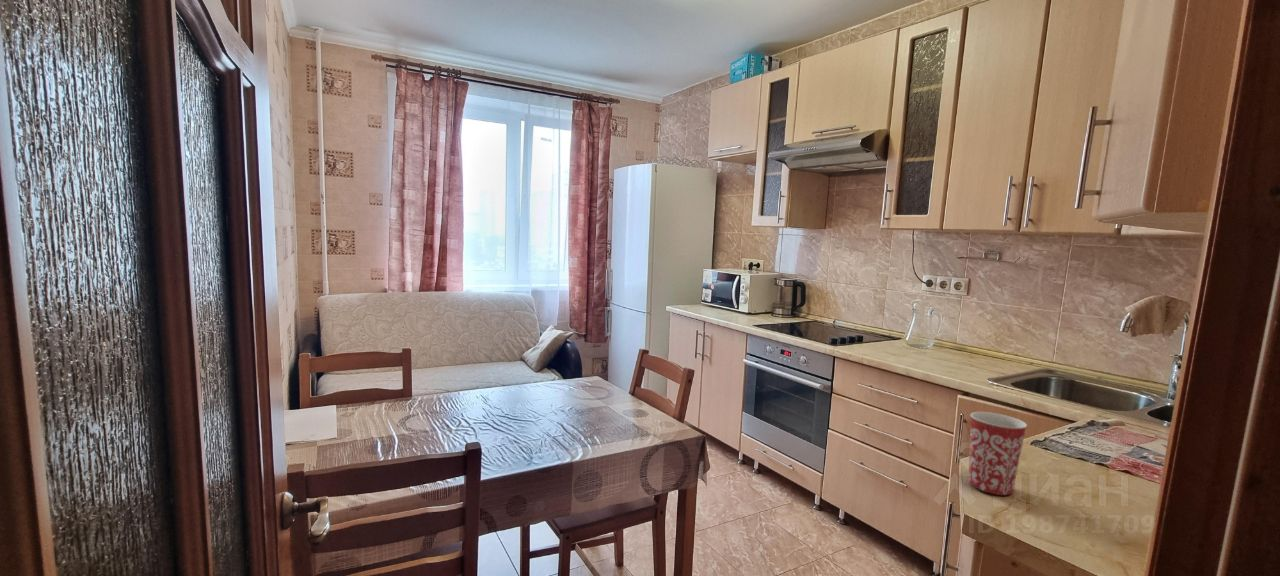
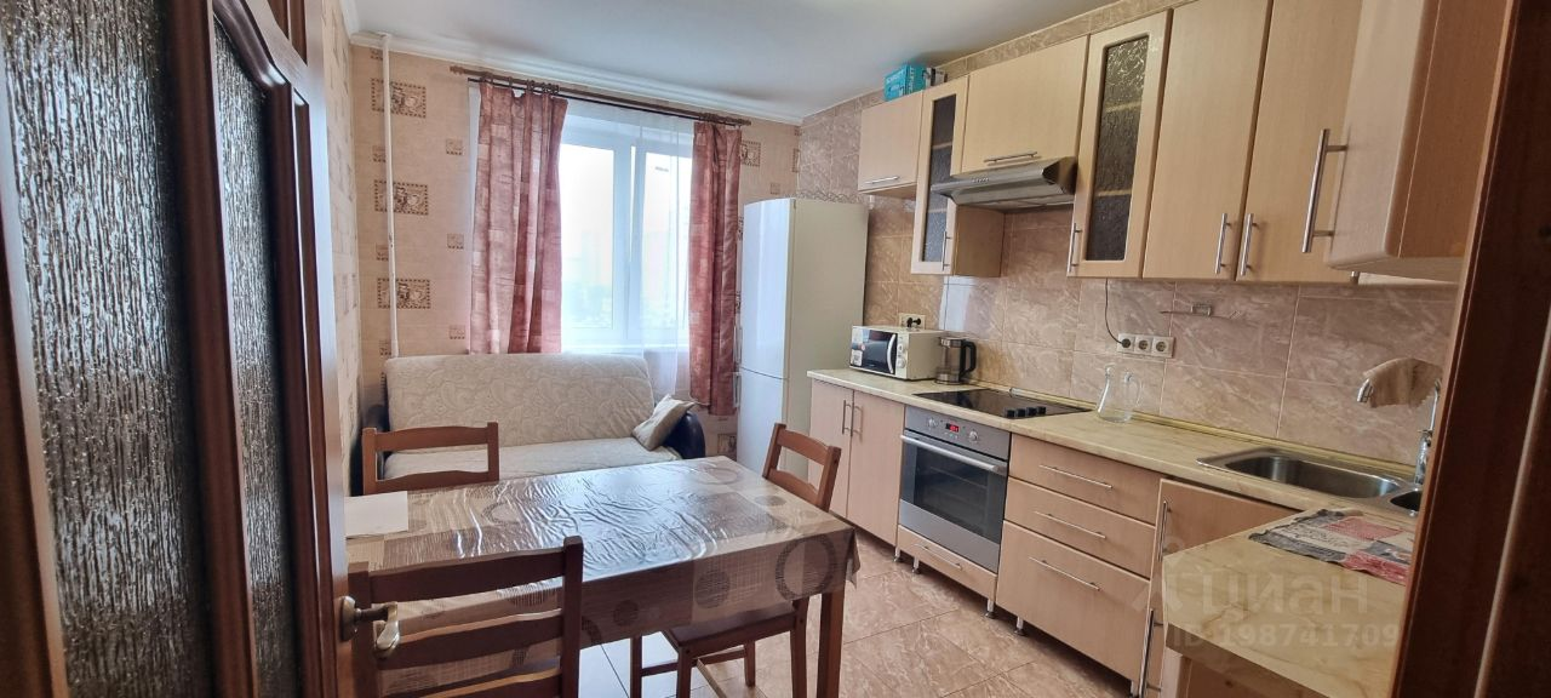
- mug [968,411,1028,496]
